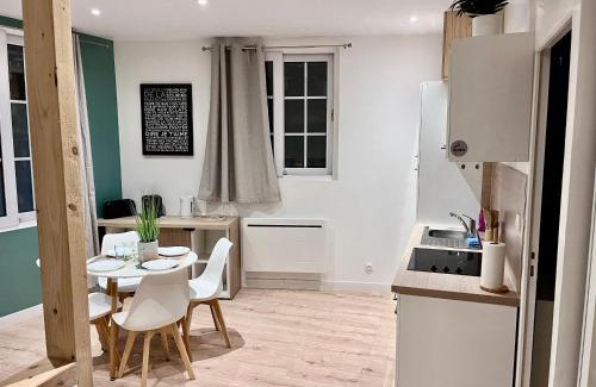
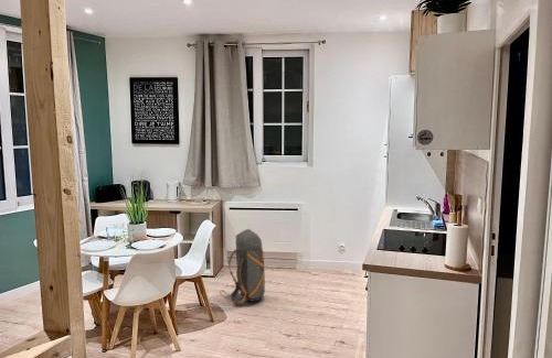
+ backpack [219,228,266,305]
